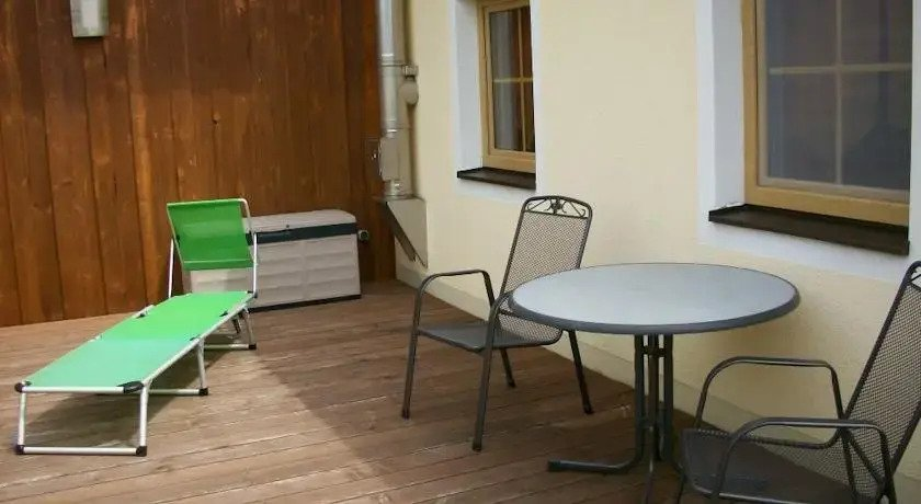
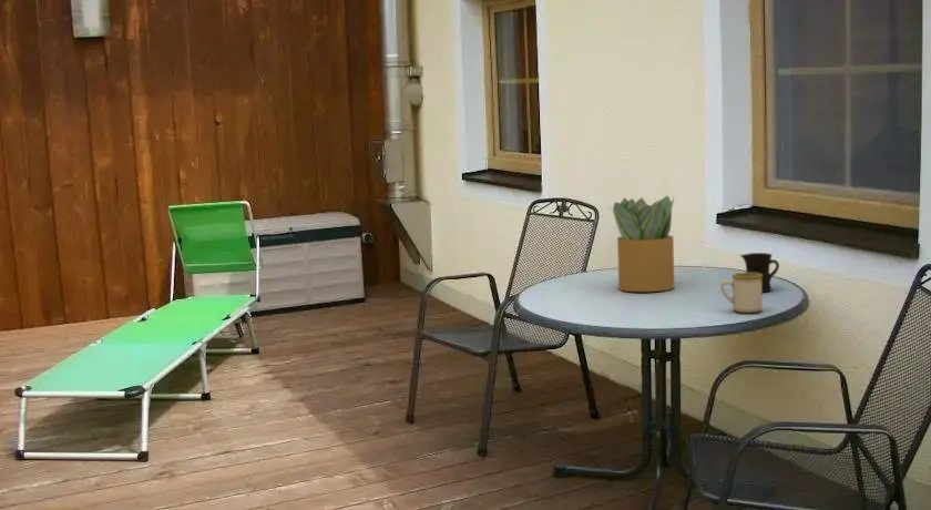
+ mug [739,252,780,293]
+ mug [719,272,763,314]
+ potted plant [607,195,675,293]
